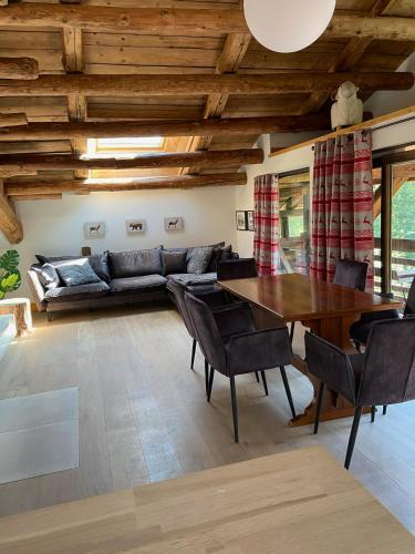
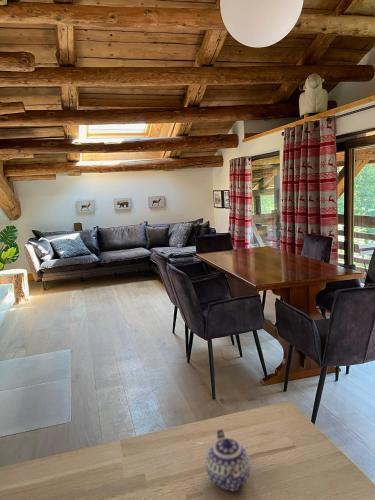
+ teapot [205,428,251,493]
